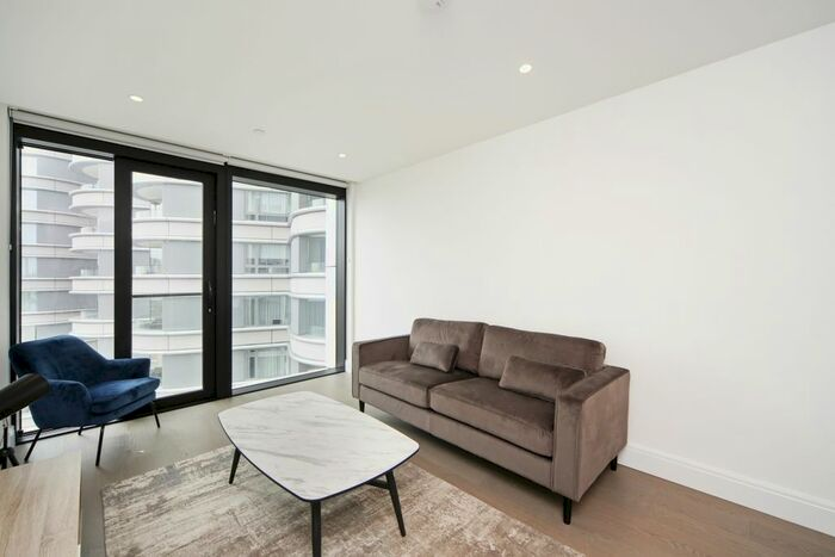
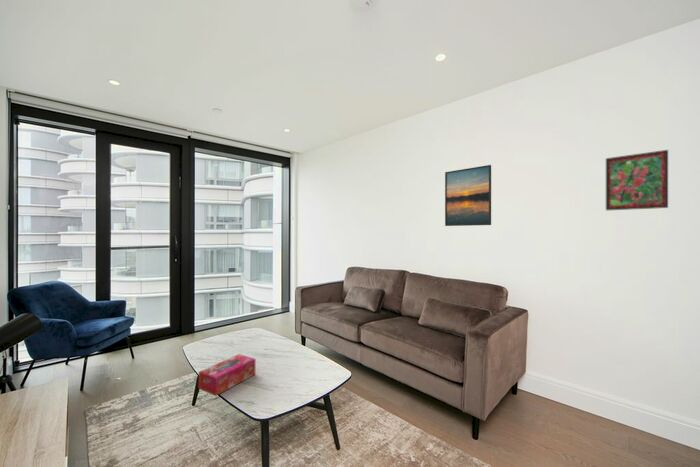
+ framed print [444,164,492,227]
+ tissue box [198,353,256,397]
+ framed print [605,149,669,211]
